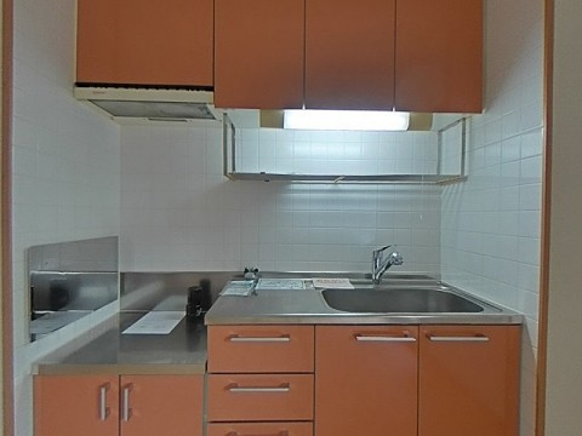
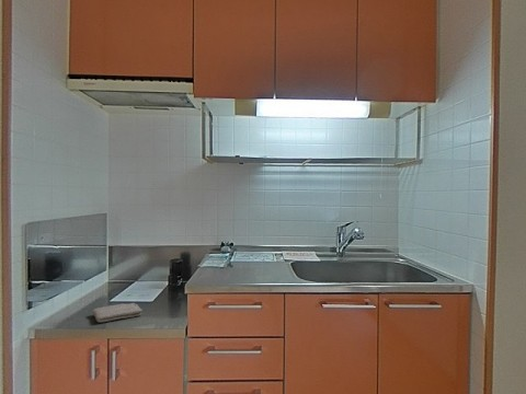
+ washcloth [91,302,144,324]
